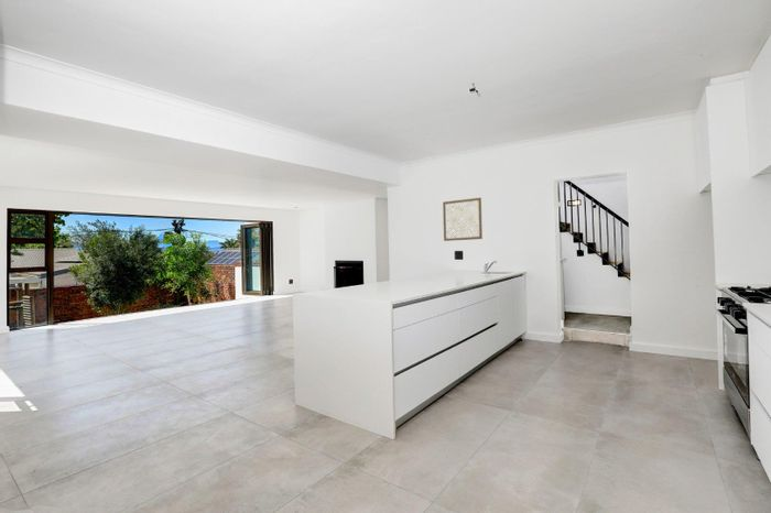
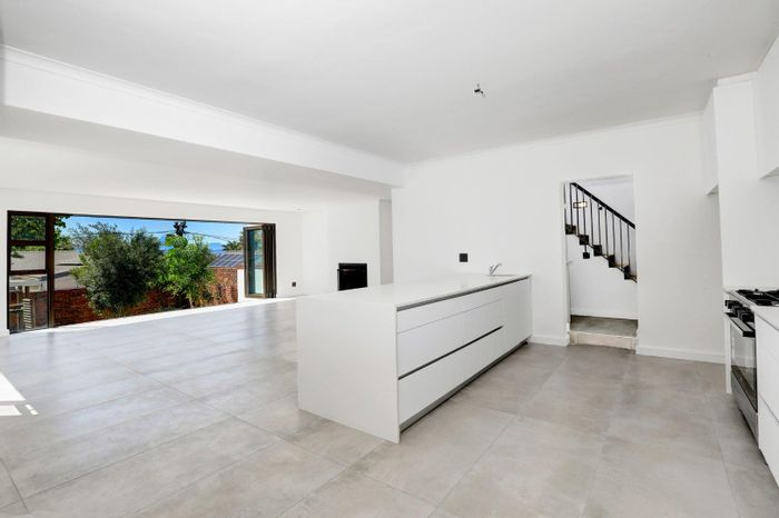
- wall art [442,197,484,242]
